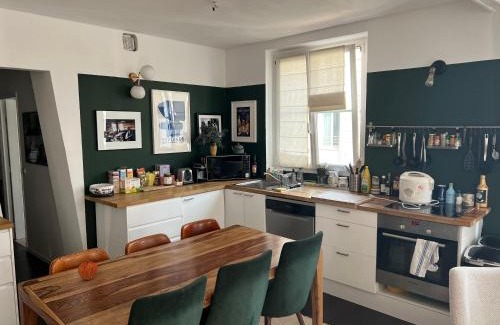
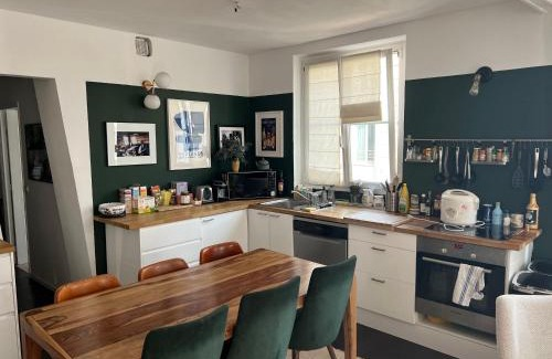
- fruit [77,259,99,281]
